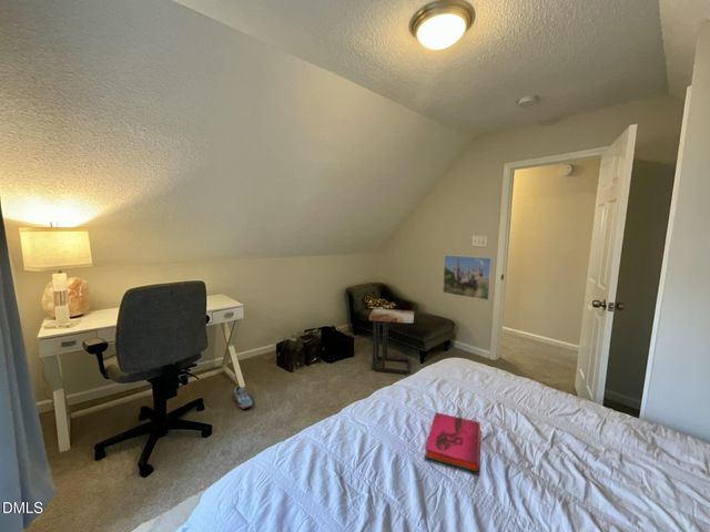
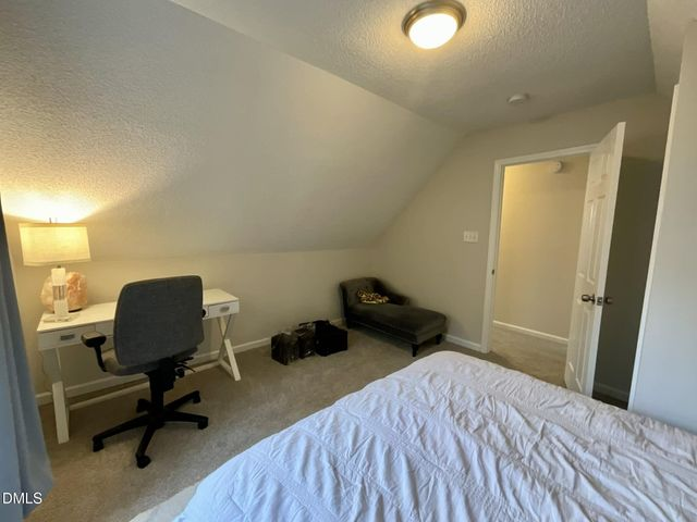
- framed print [442,254,494,301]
- hardback book [424,411,481,473]
- shoe [233,385,253,410]
- side table [368,308,415,376]
